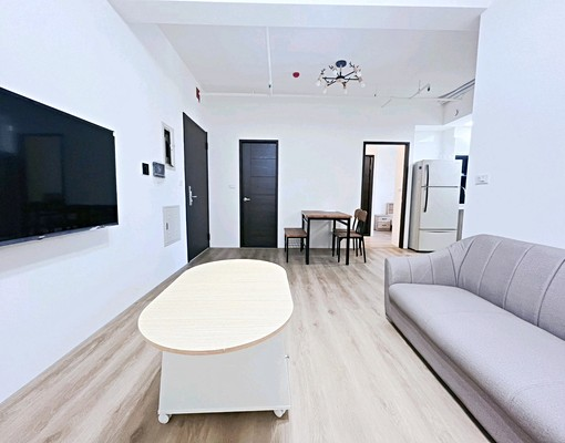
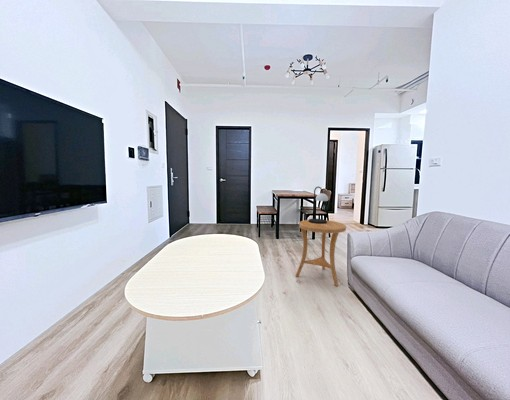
+ table lamp [308,186,329,224]
+ side table [294,219,347,287]
